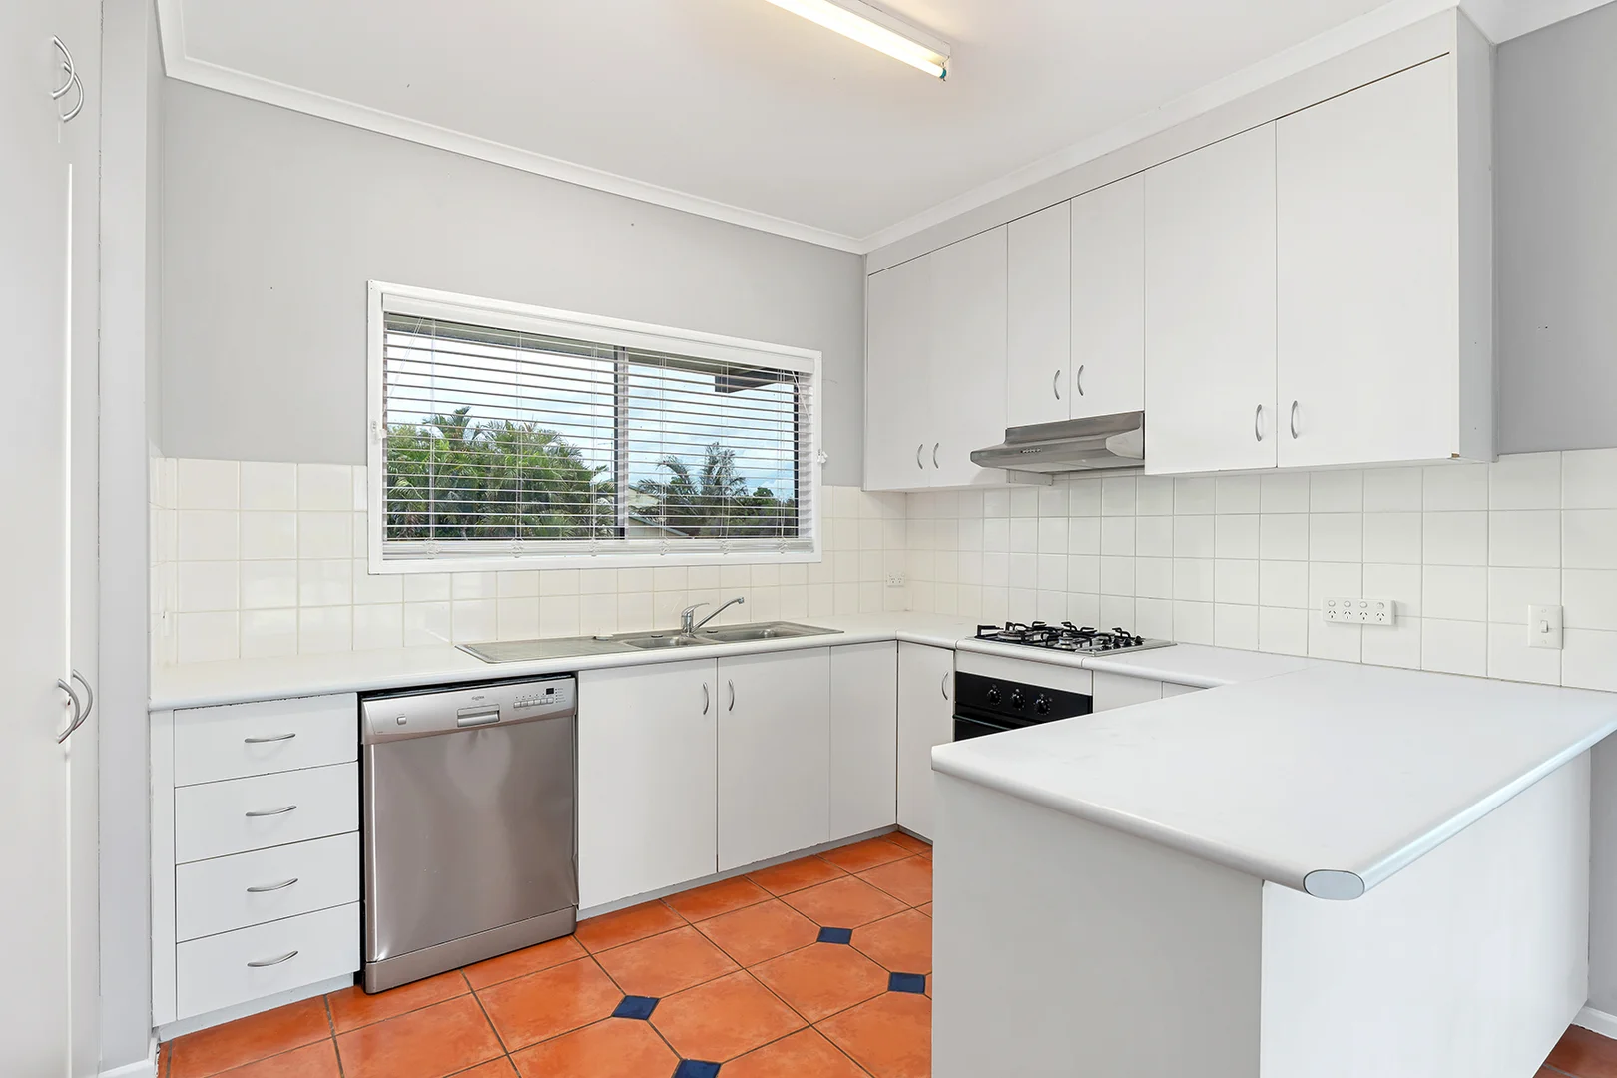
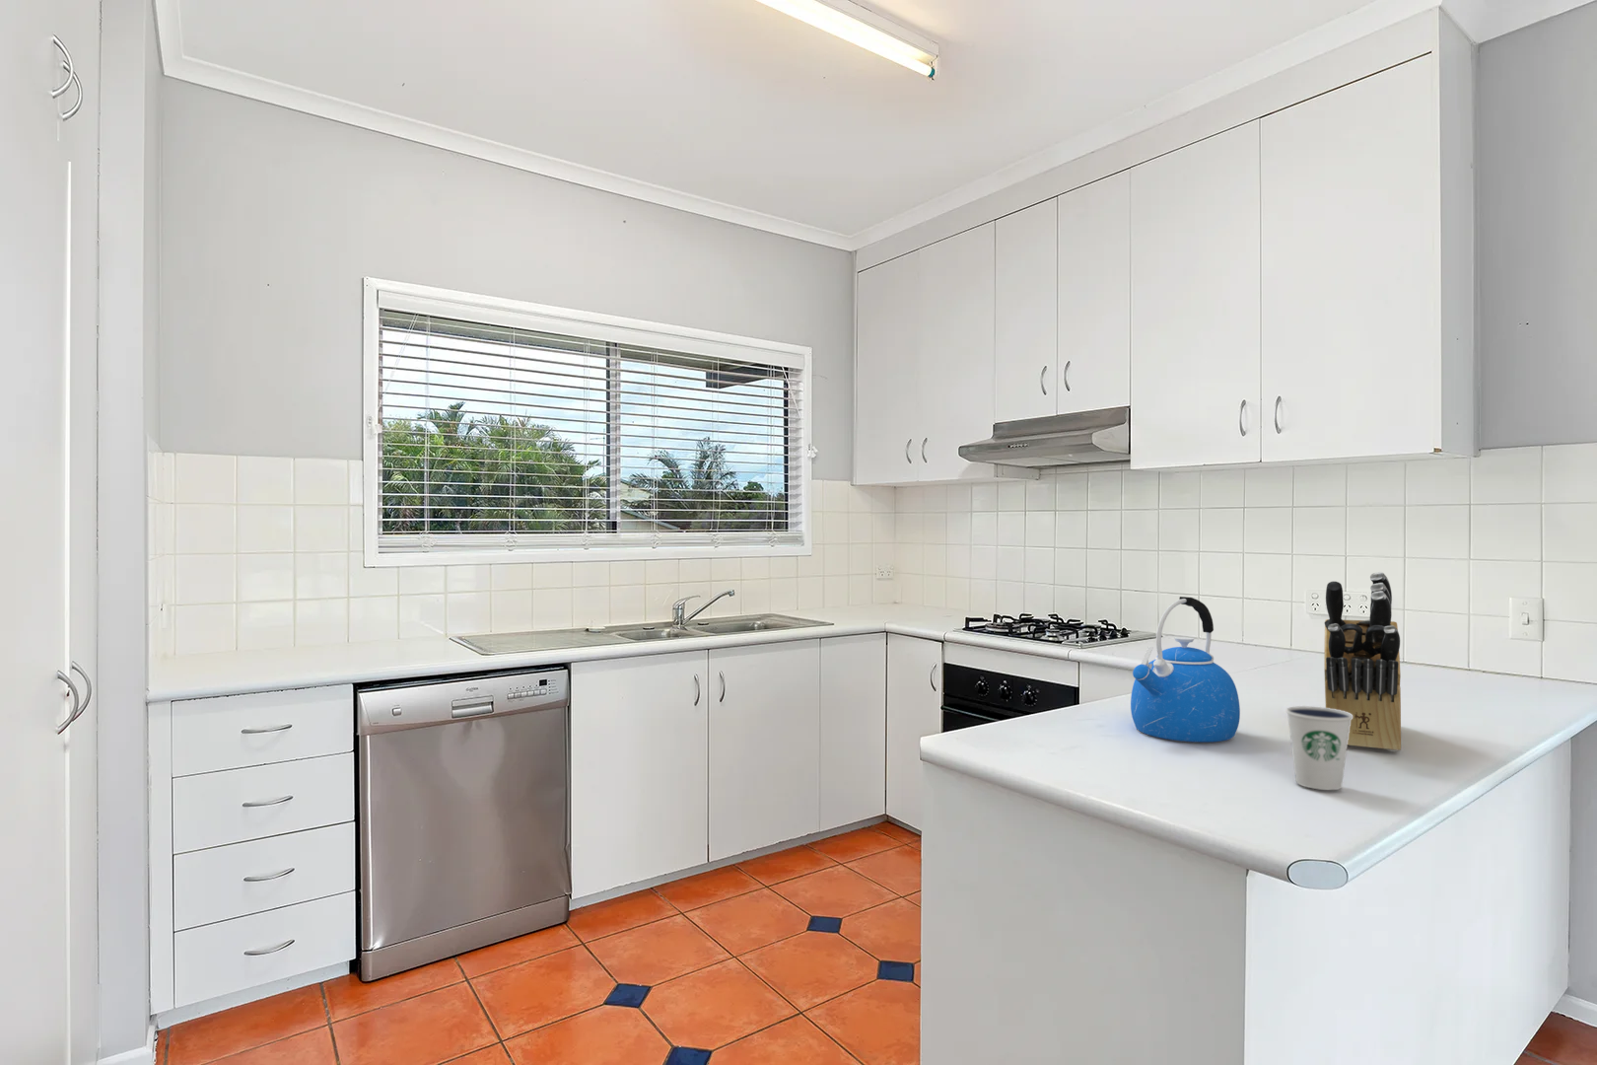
+ dixie cup [1284,705,1352,790]
+ kettle [1130,595,1242,744]
+ knife block [1323,571,1402,752]
